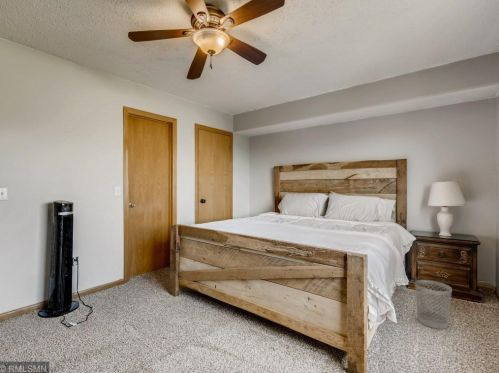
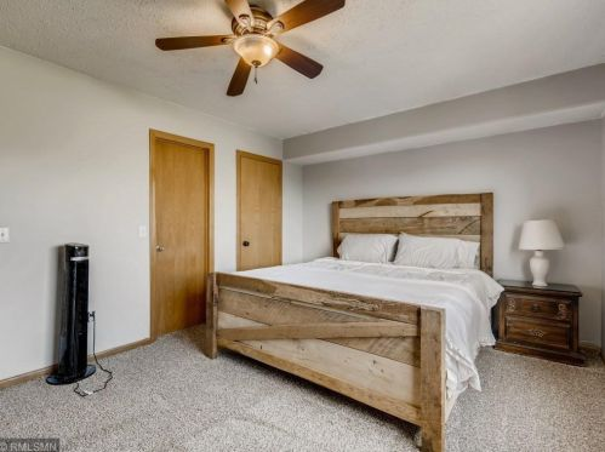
- wastebasket [414,279,453,330]
